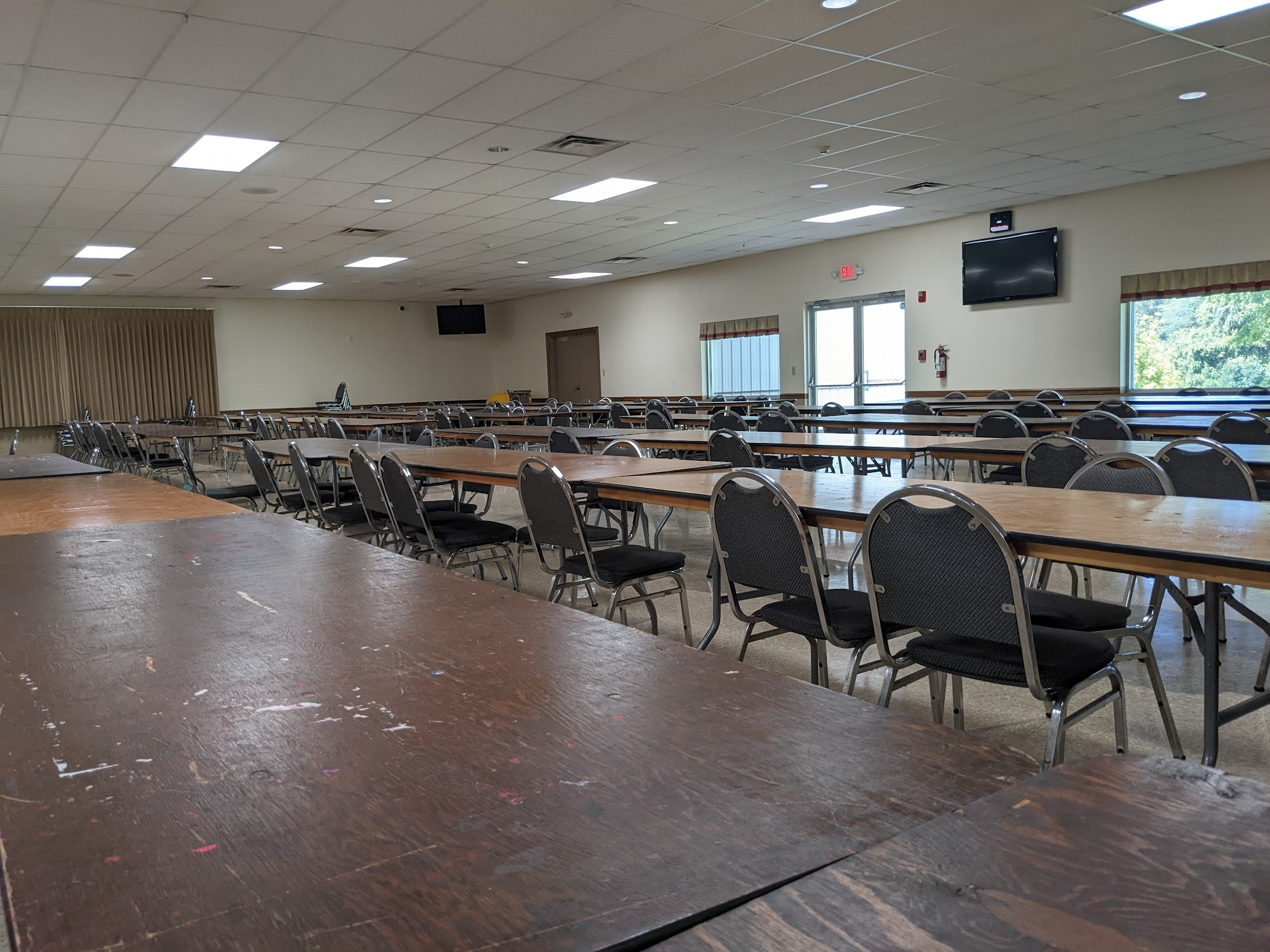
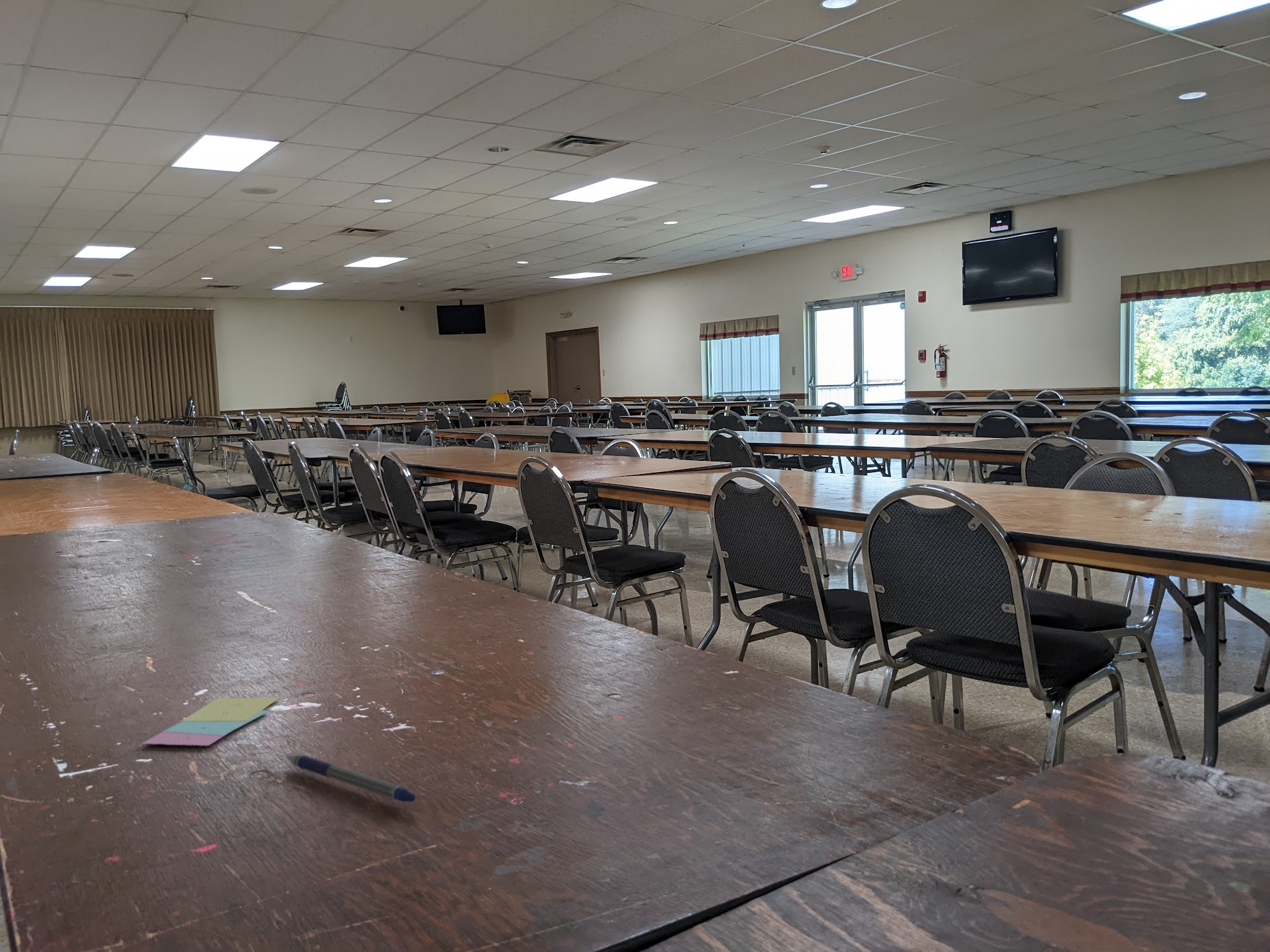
+ sticky notes [141,697,280,746]
+ pen [284,753,416,803]
